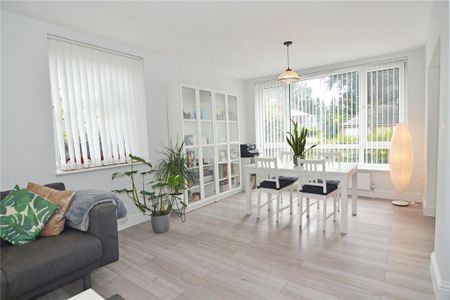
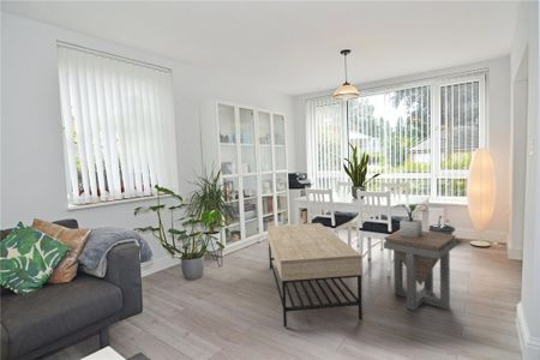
+ potted plant [391,203,431,238]
+ bucket [427,215,456,235]
+ side table [383,230,457,312]
+ coffee table [266,222,364,328]
